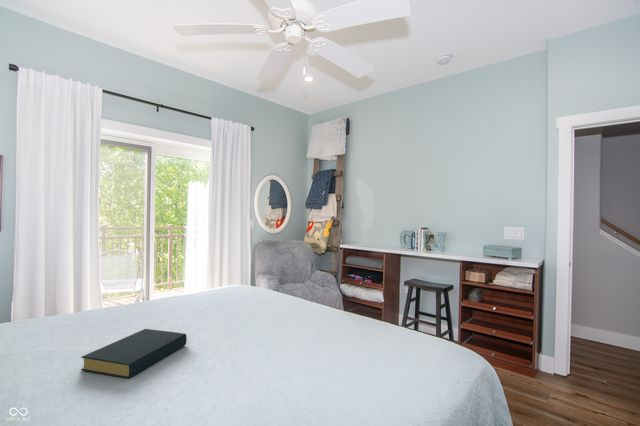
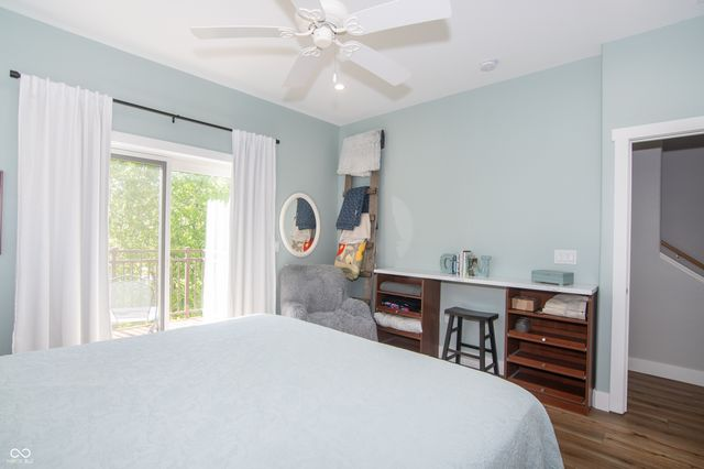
- hardback book [80,328,188,379]
